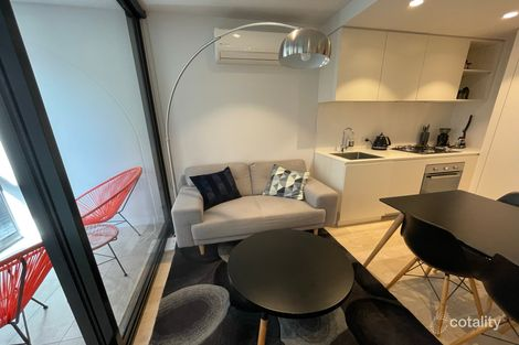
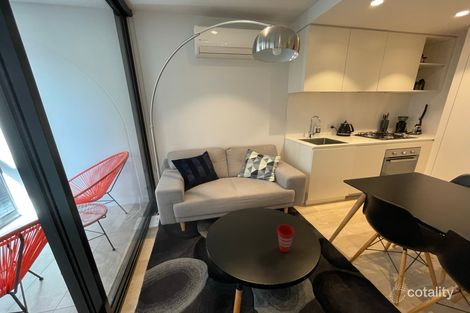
+ cup [277,224,295,253]
